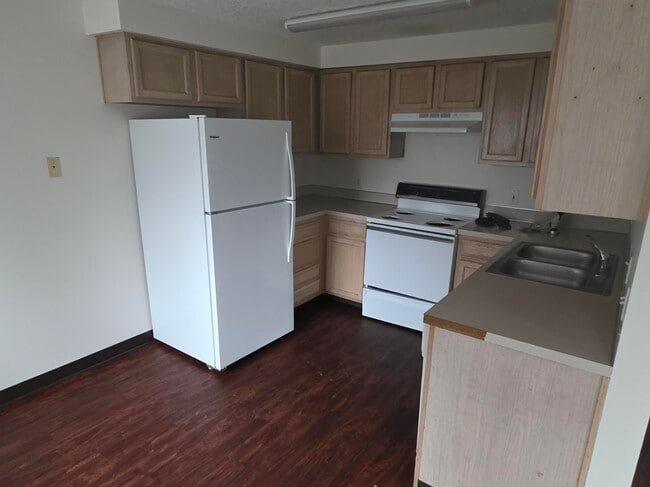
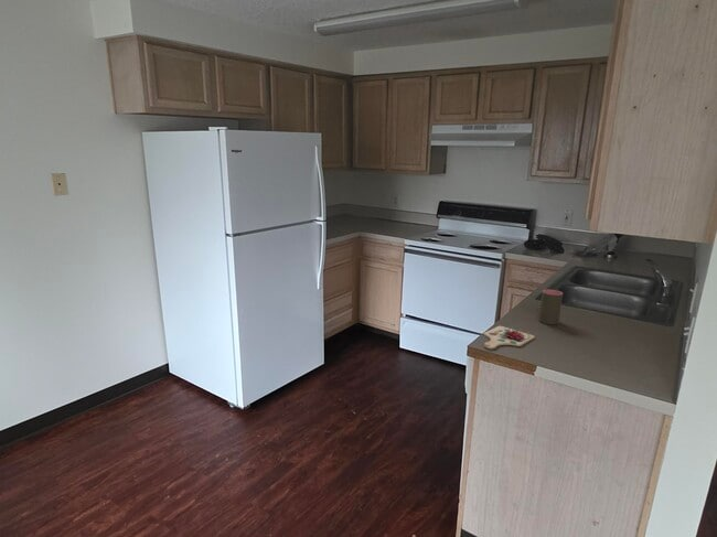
+ cutting board [483,325,535,350]
+ cup [538,289,564,325]
